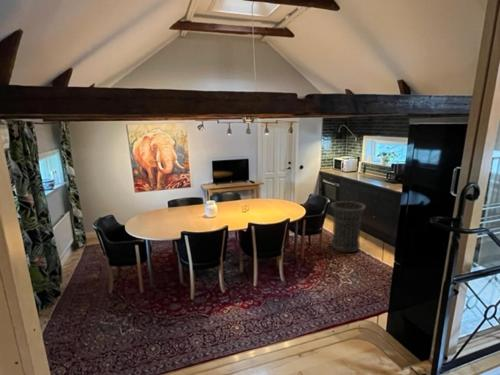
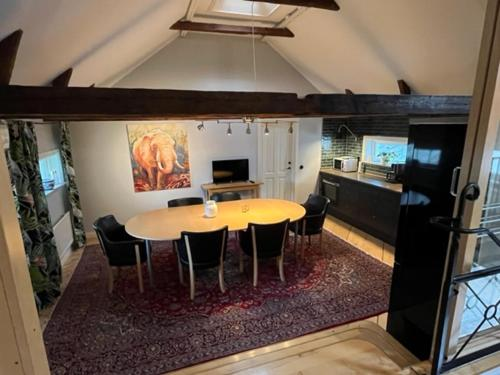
- trash can [330,200,366,253]
